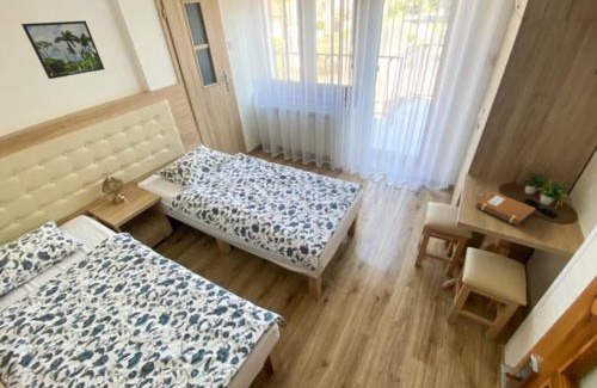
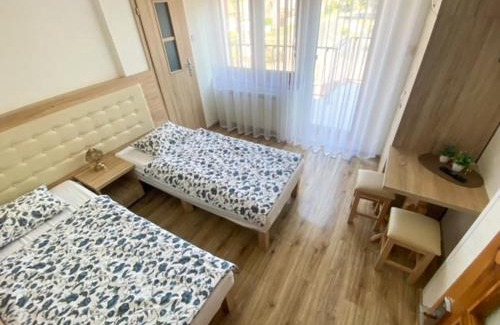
- notebook [475,191,536,227]
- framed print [20,19,106,80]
